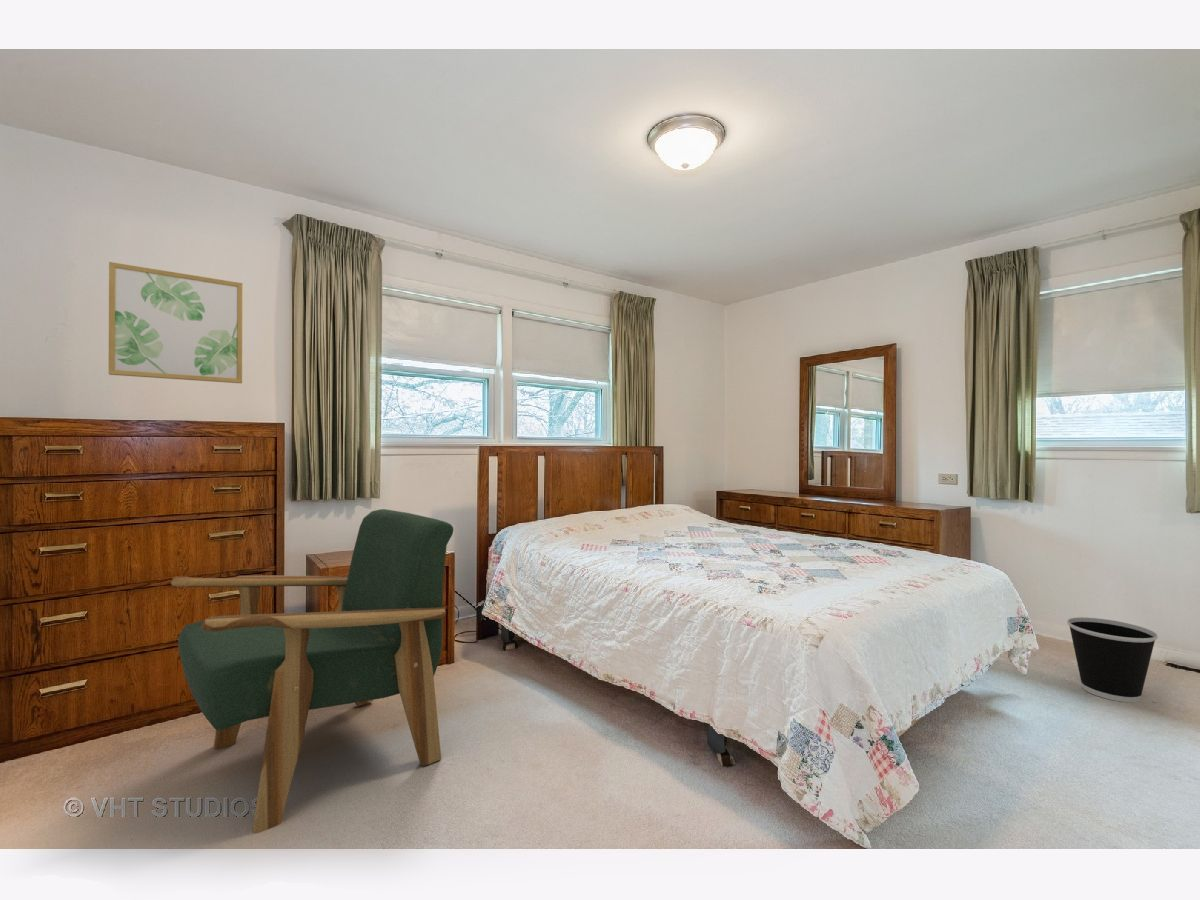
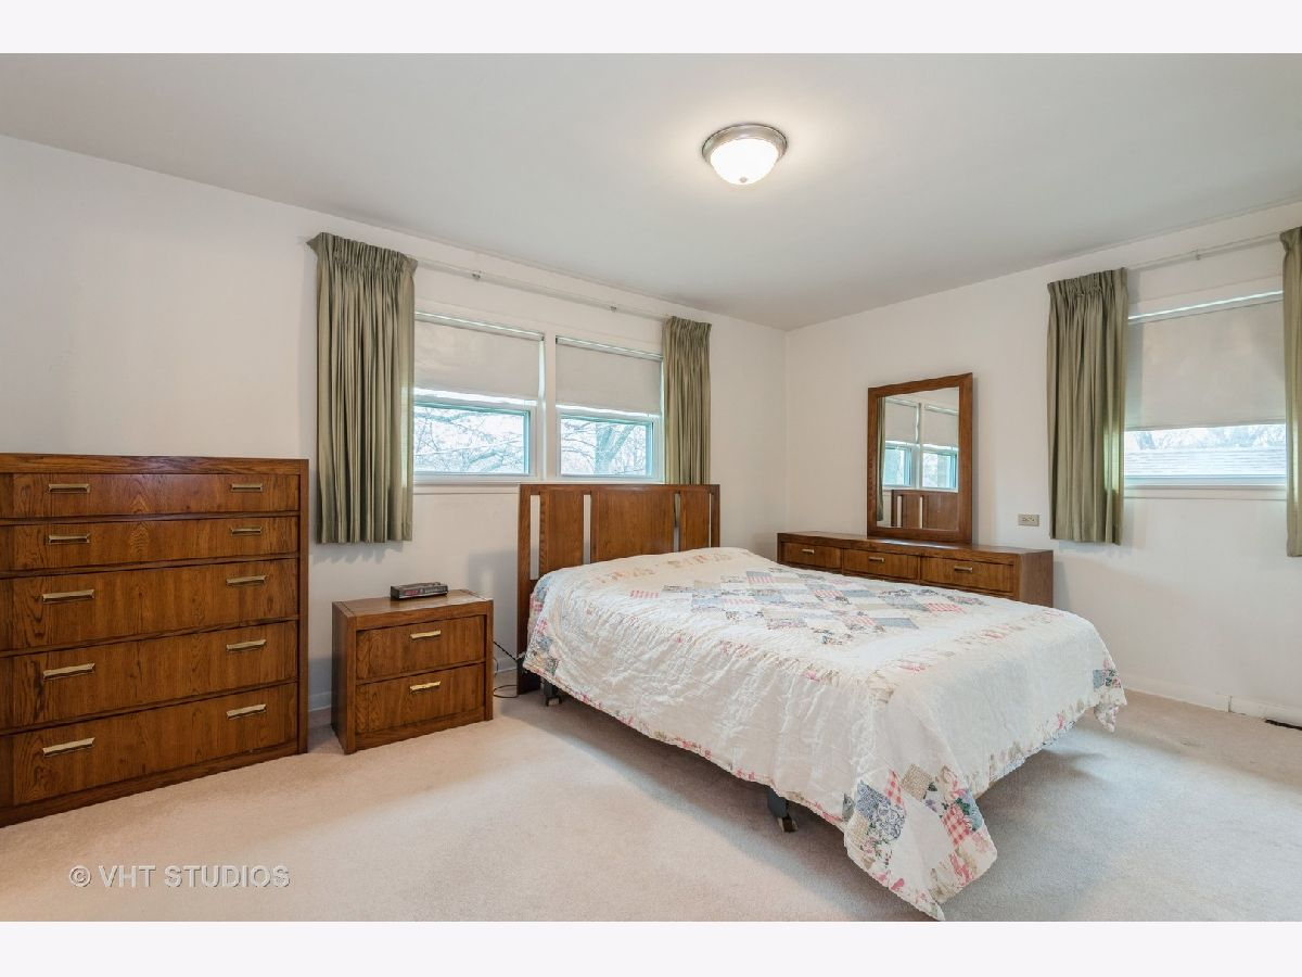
- wall art [108,261,244,384]
- wastebasket [1066,616,1159,703]
- armchair [170,508,454,835]
